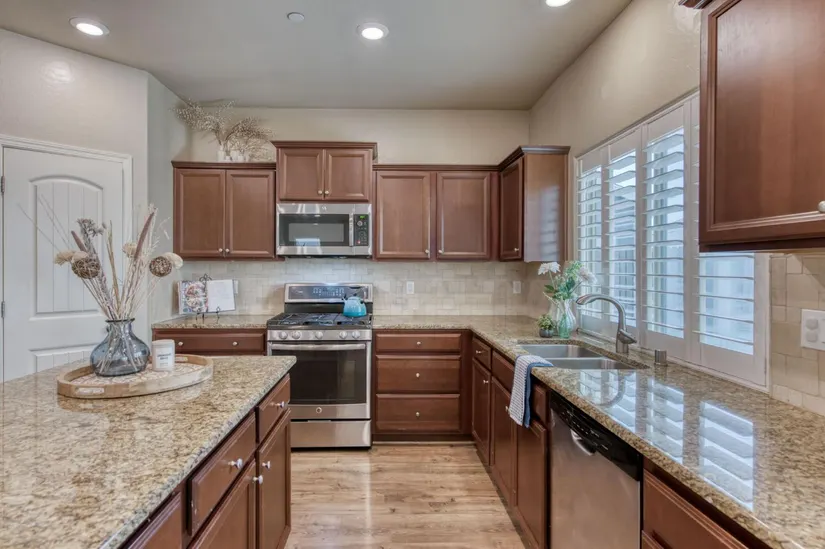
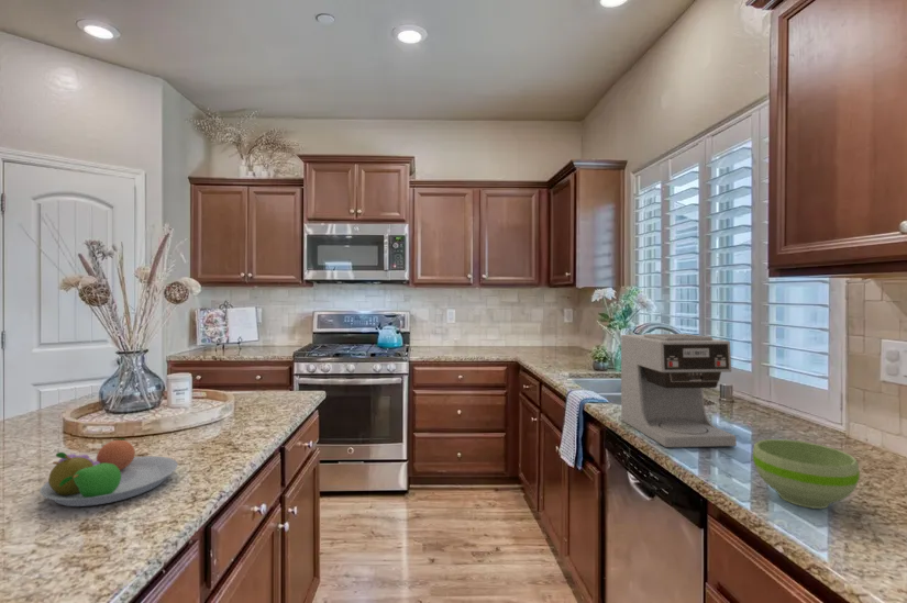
+ bowl [752,438,861,510]
+ coffee maker [620,333,738,448]
+ fruit bowl [38,437,179,507]
